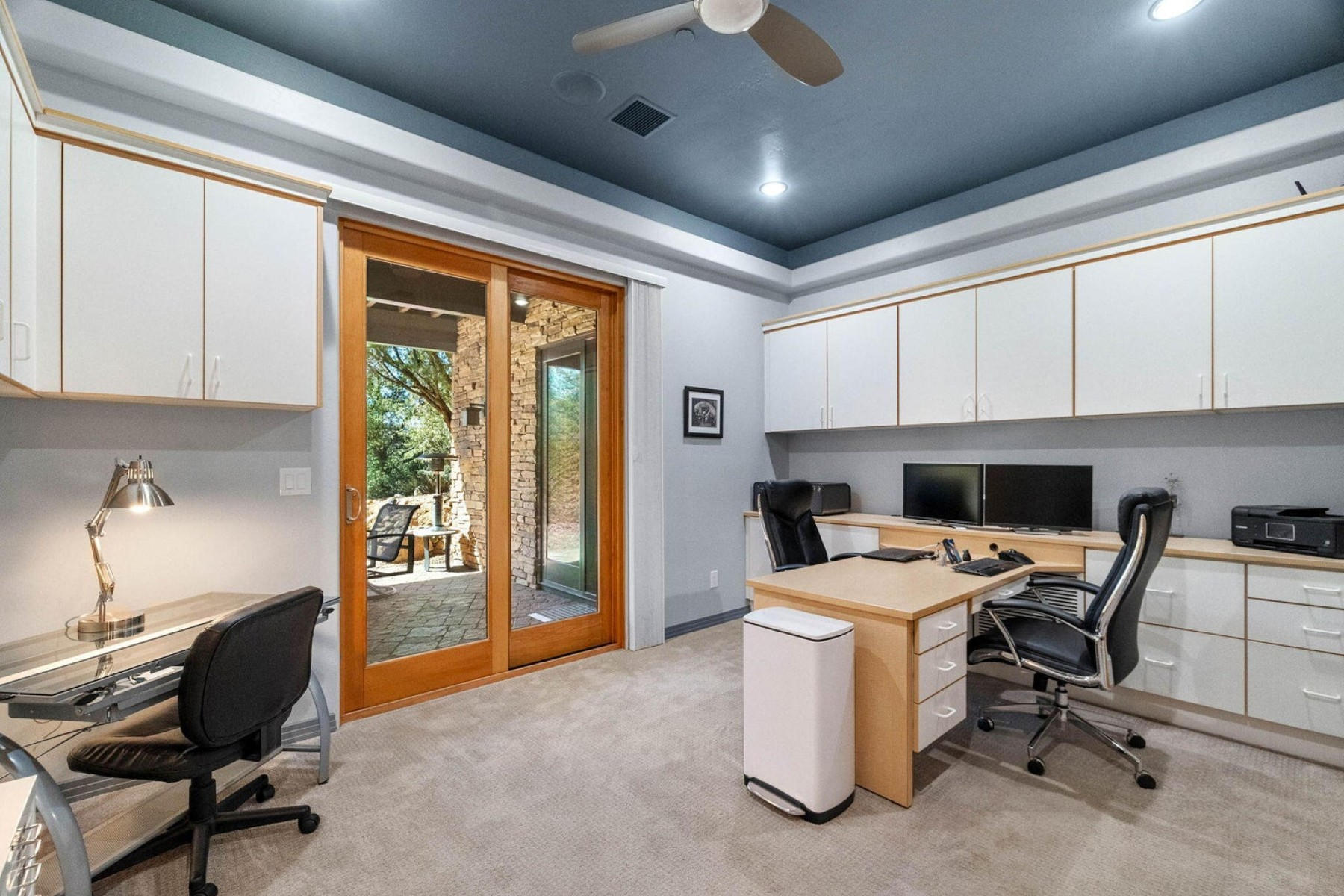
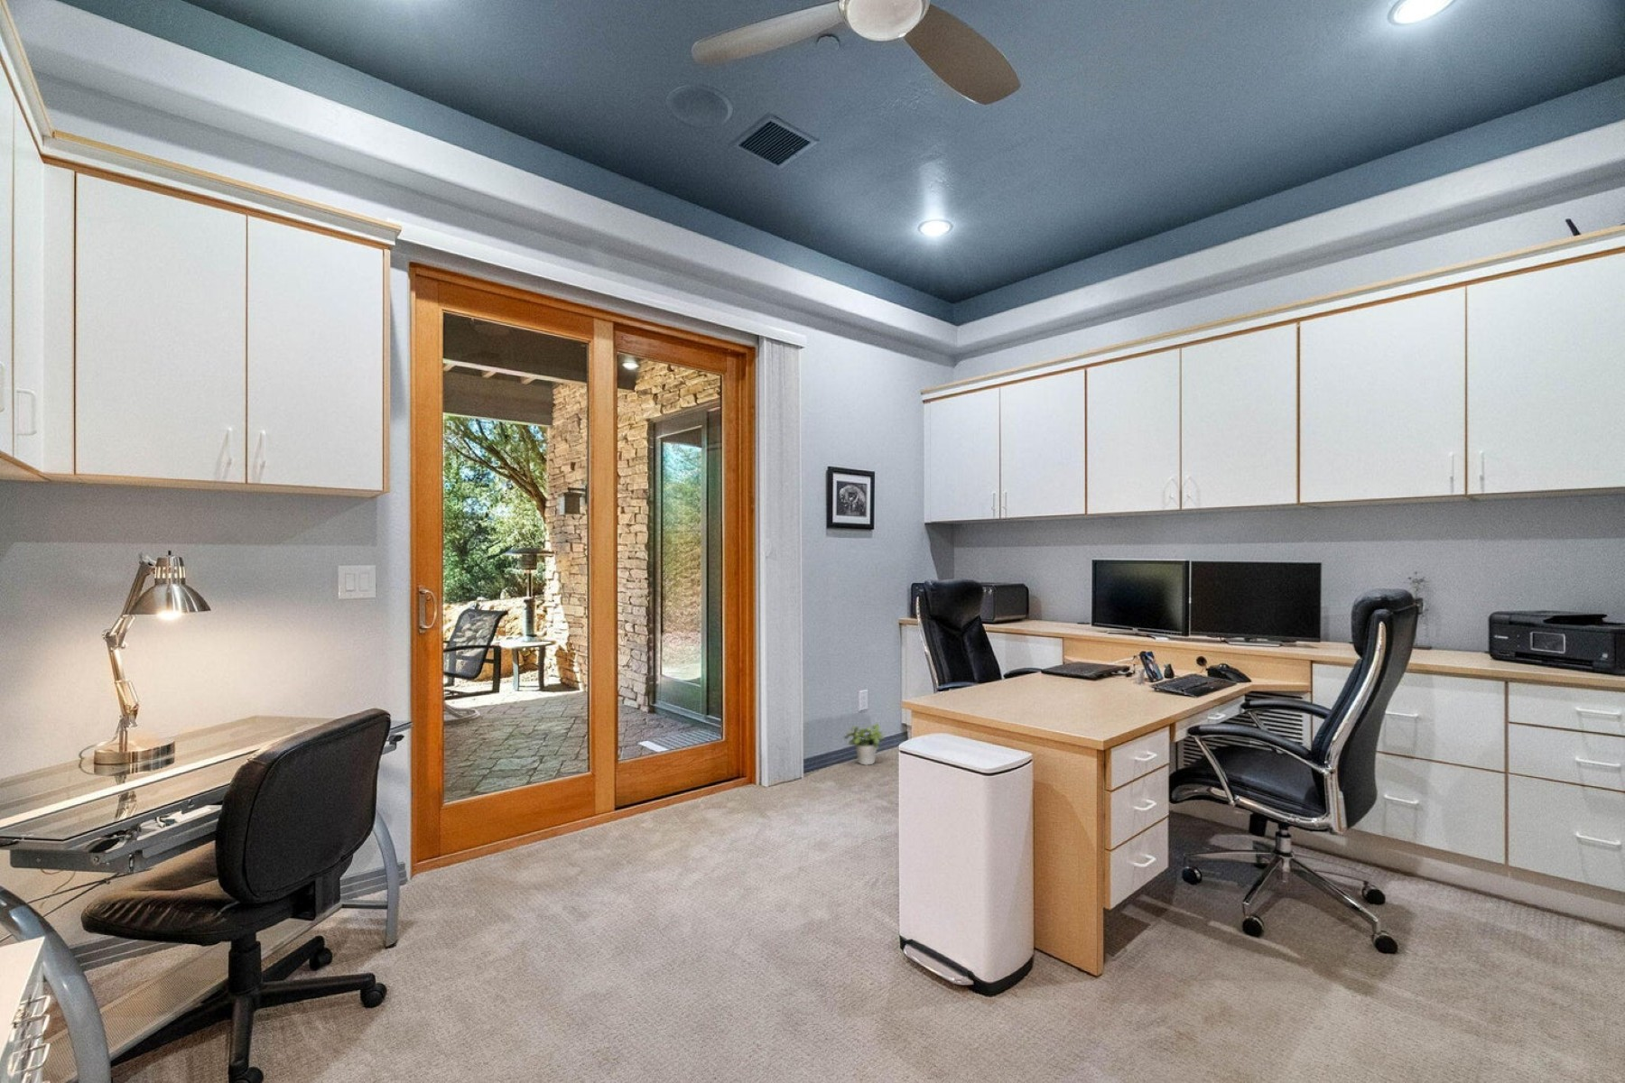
+ potted plant [843,723,885,766]
